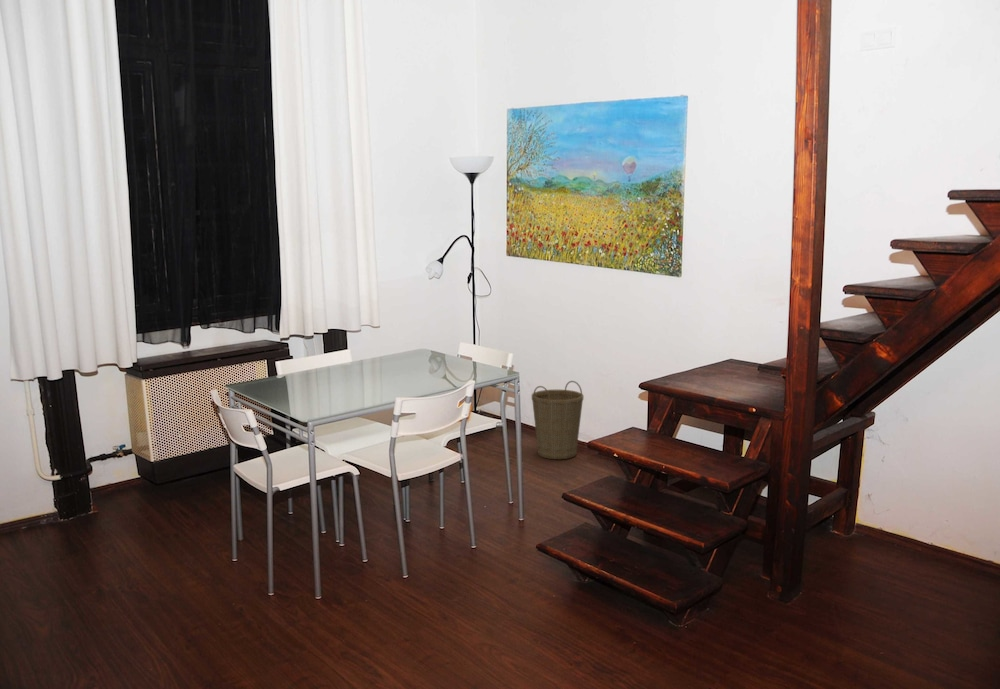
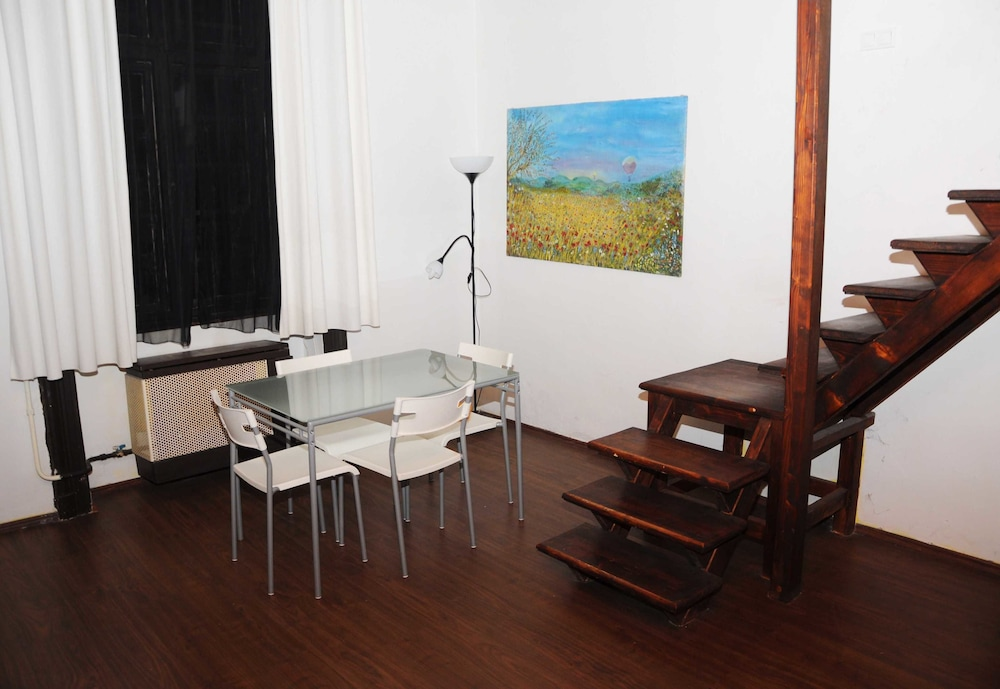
- basket [531,380,584,460]
